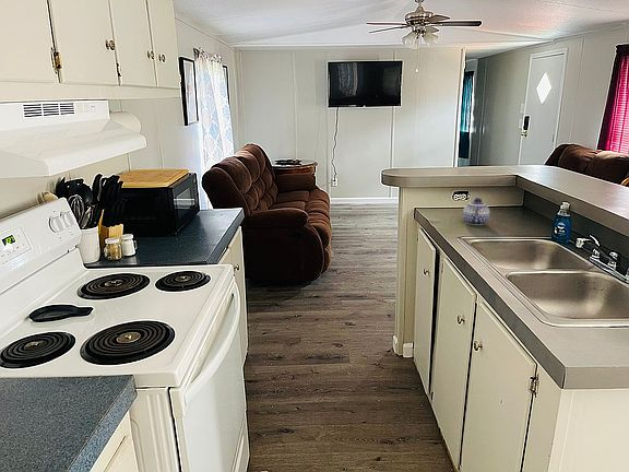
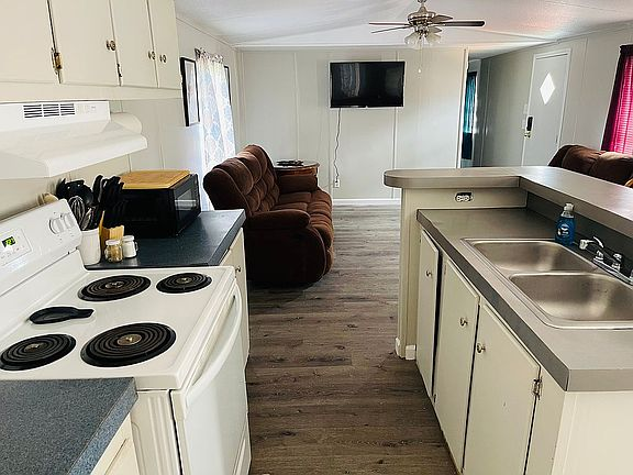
- teapot [462,197,491,226]
